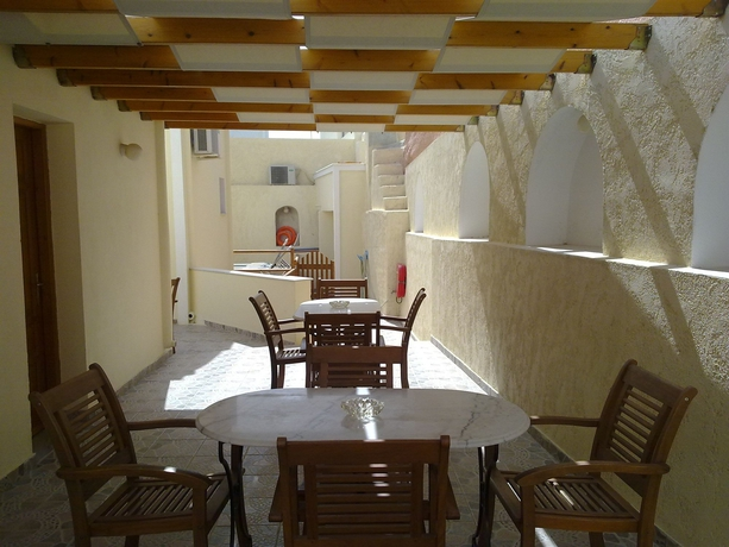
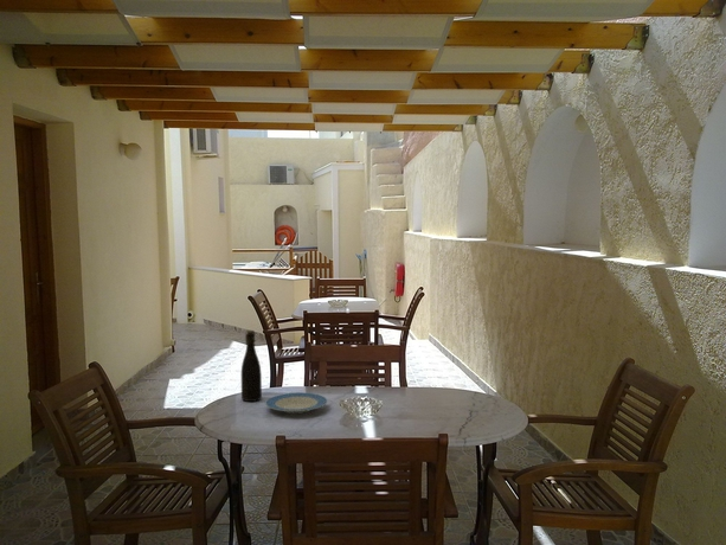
+ bottle [240,329,263,403]
+ plate [264,392,328,415]
